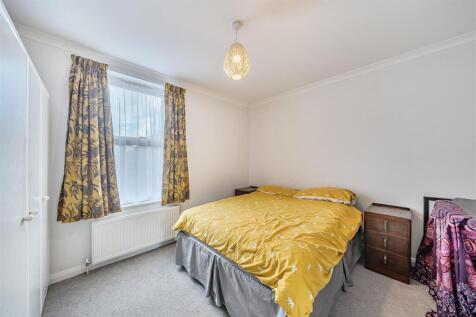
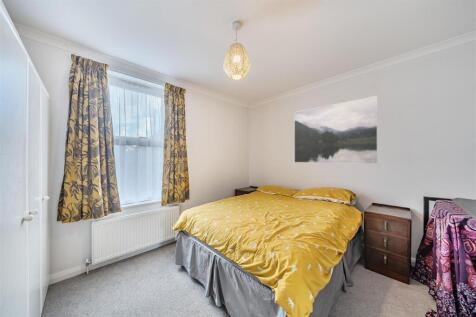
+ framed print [293,95,379,165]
